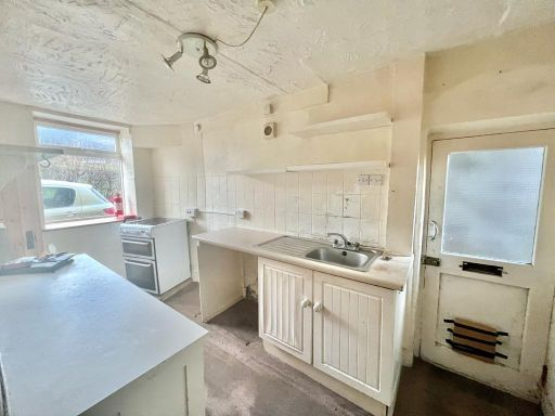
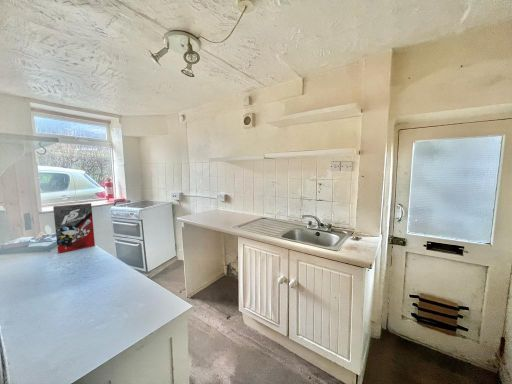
+ cereal box [52,202,96,254]
